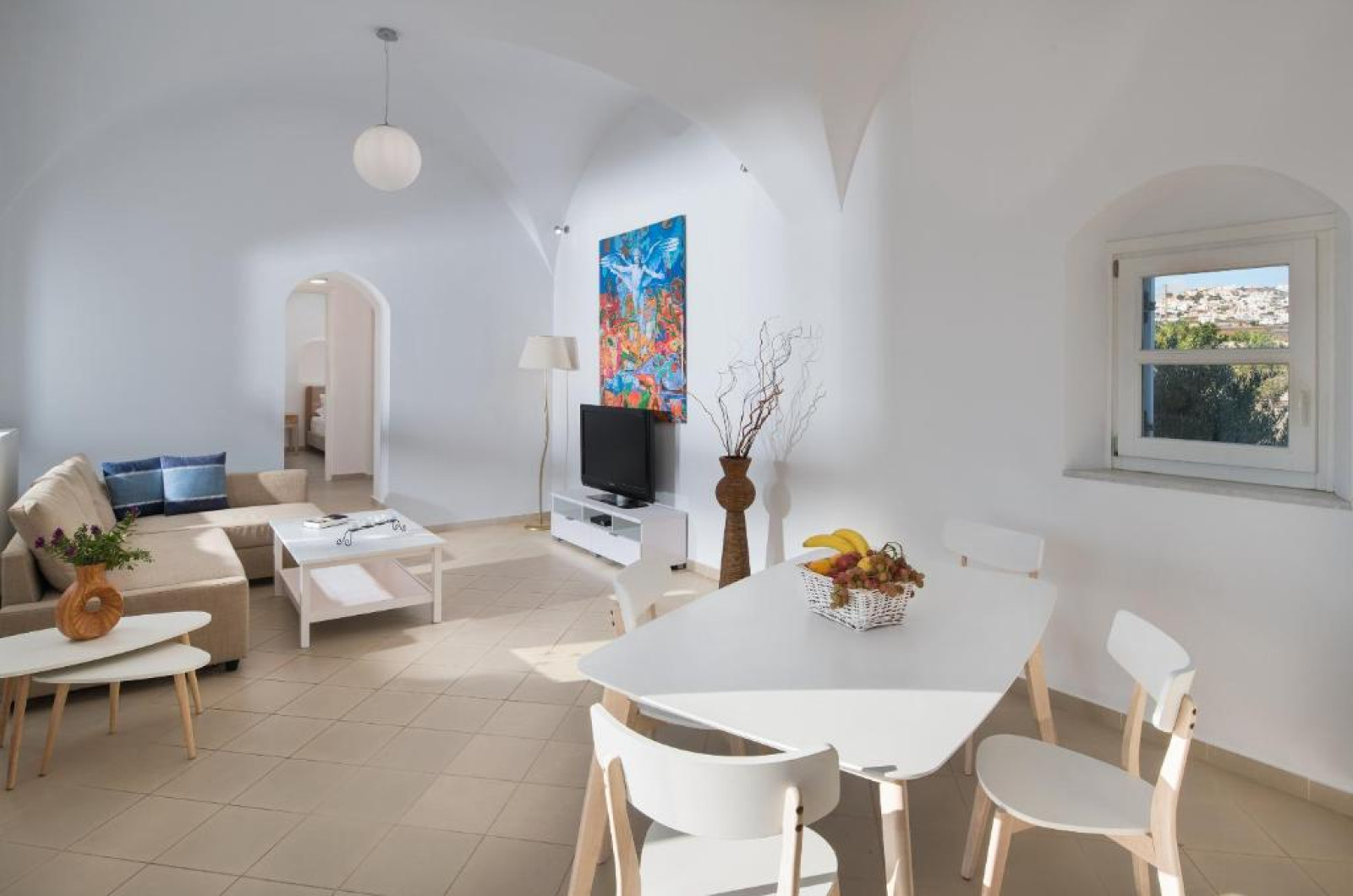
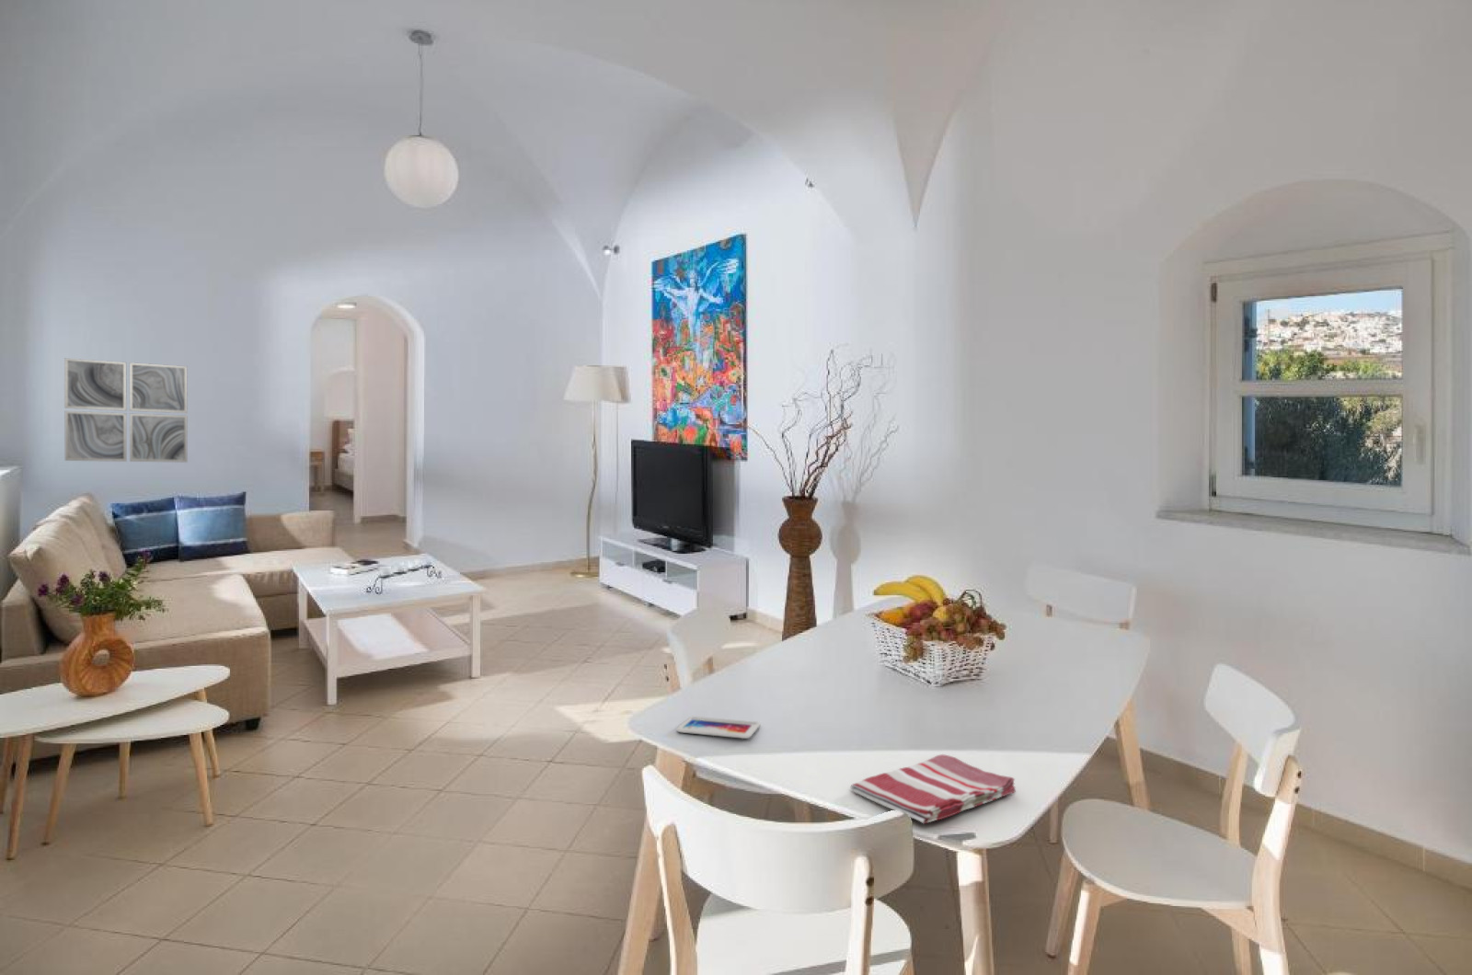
+ smartphone [676,716,760,740]
+ dish towel [850,753,1016,824]
+ wall art [63,358,188,464]
